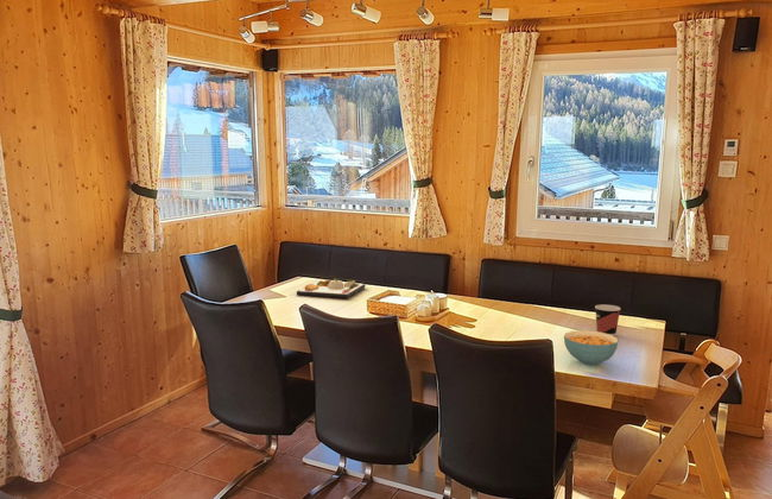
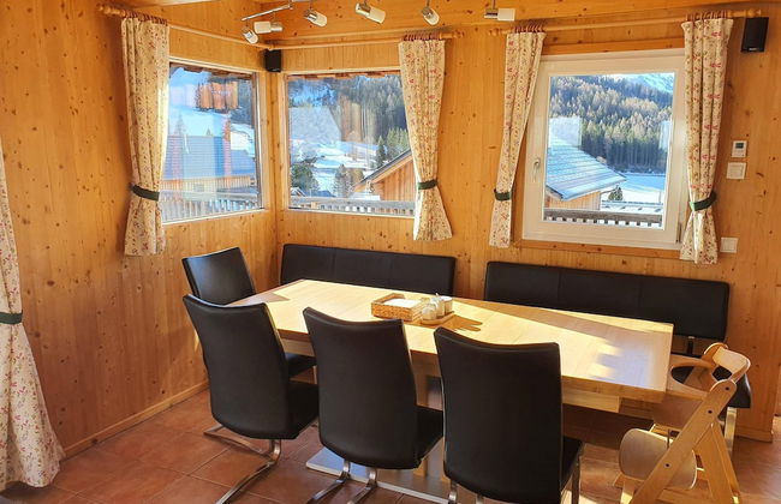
- cereal bowl [563,329,619,366]
- dinner plate [296,277,367,299]
- cup [594,303,622,336]
